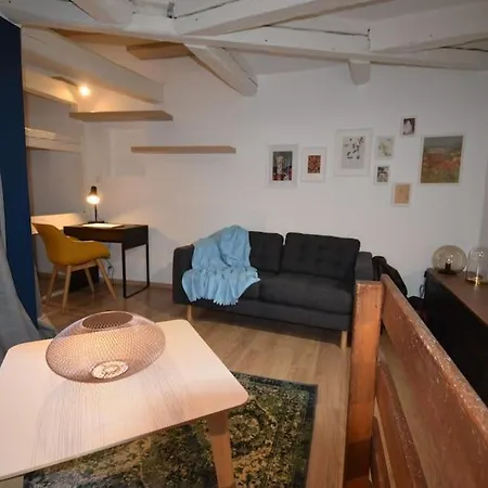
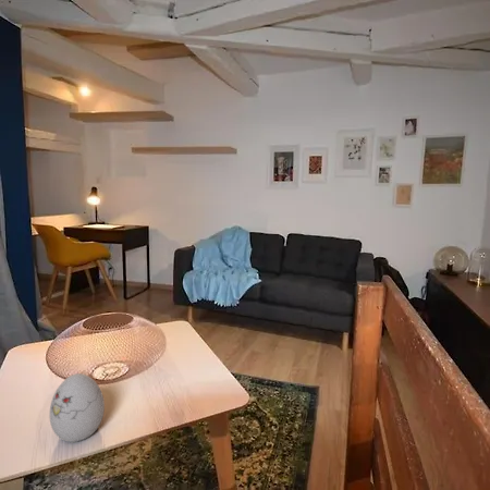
+ decorative egg [49,372,106,443]
